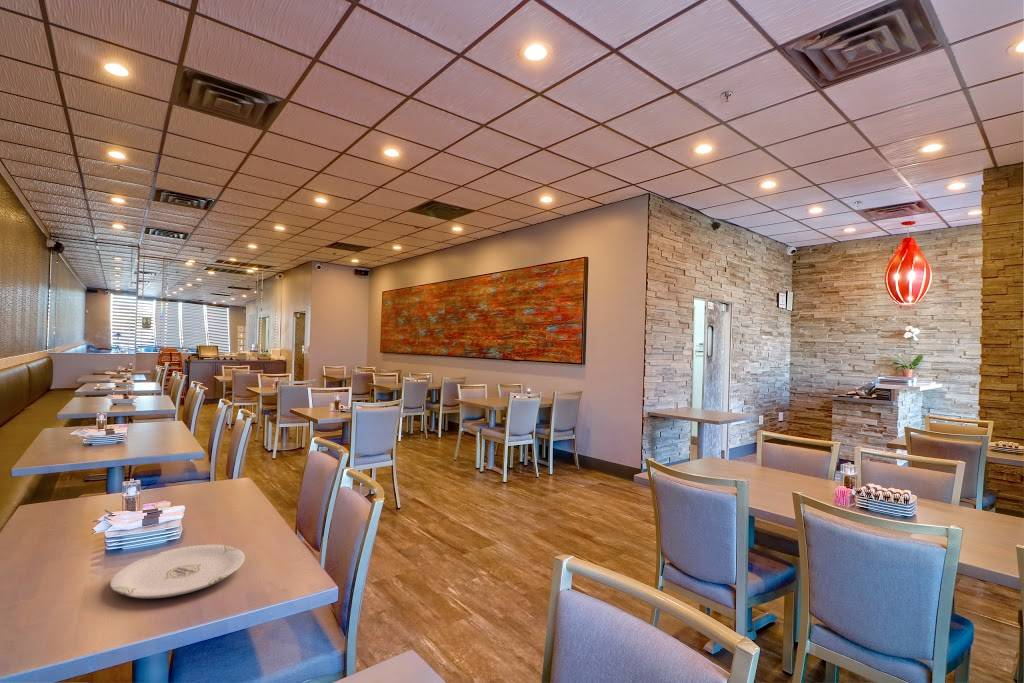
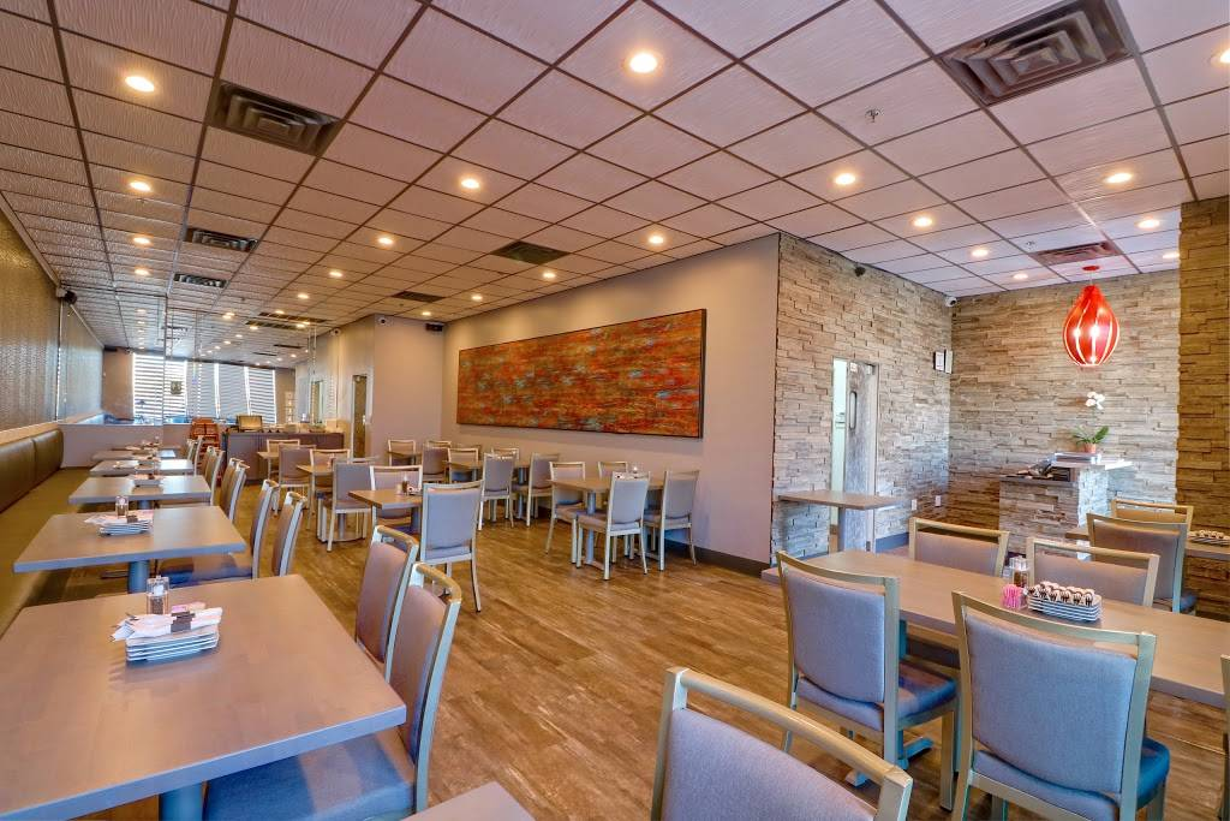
- plate [109,544,246,599]
